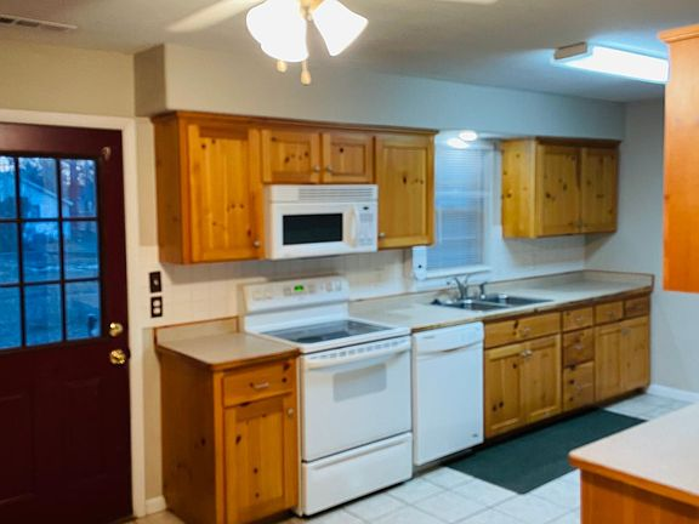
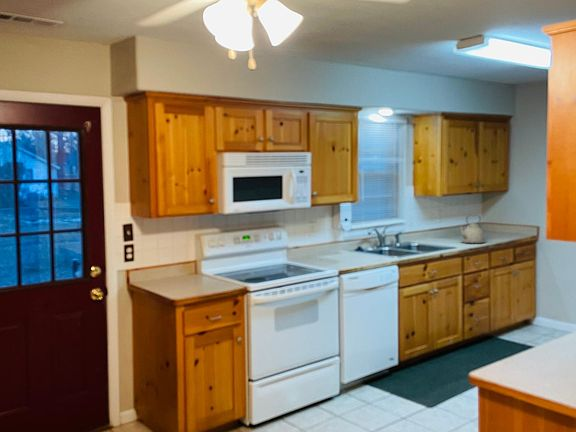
+ kettle [458,214,487,244]
